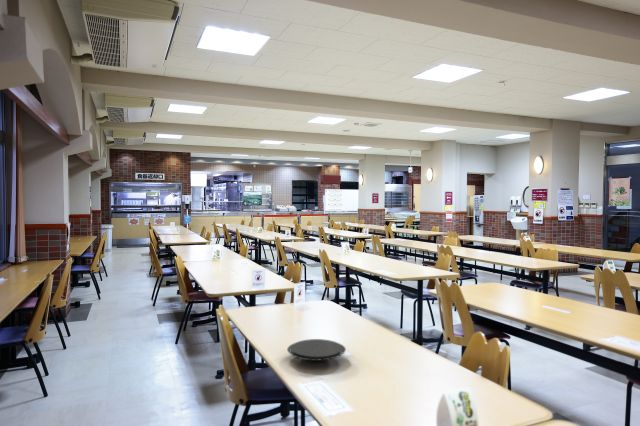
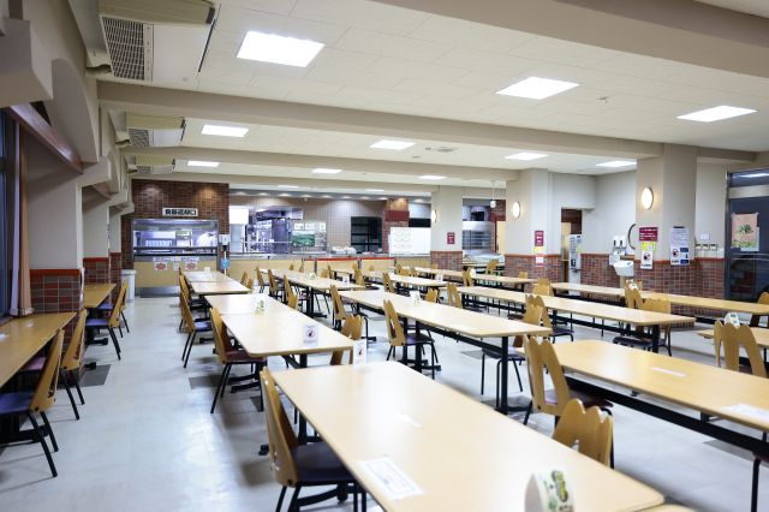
- plate [286,338,347,362]
